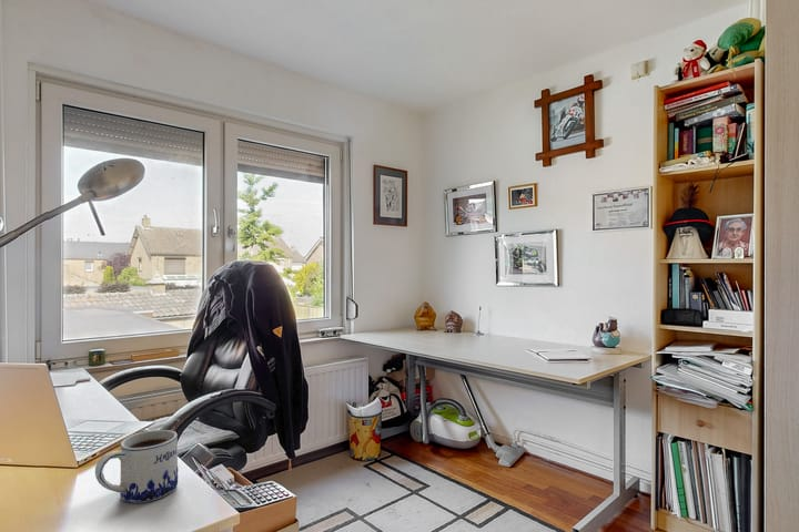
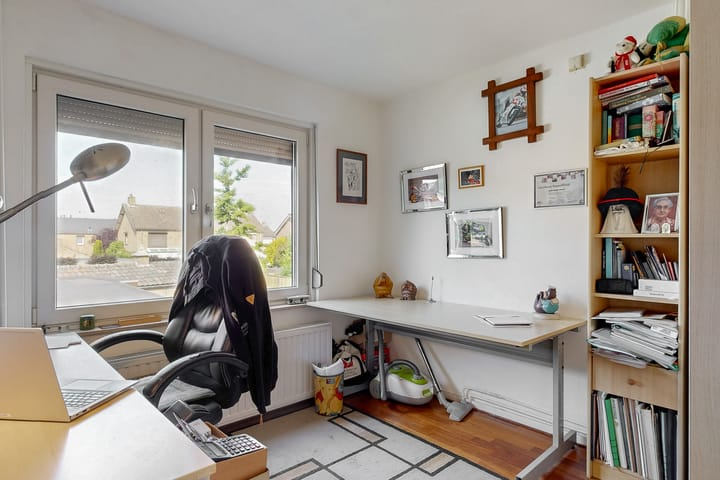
- mug [94,429,180,504]
